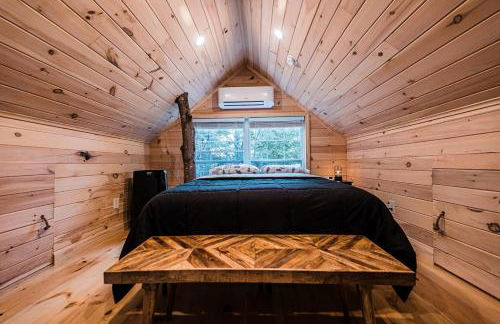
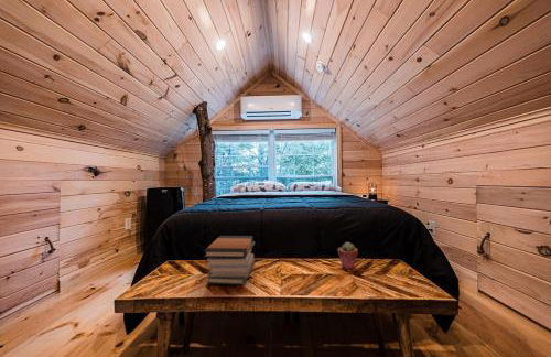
+ potted succulent [336,241,358,270]
+ book stack [203,235,256,285]
